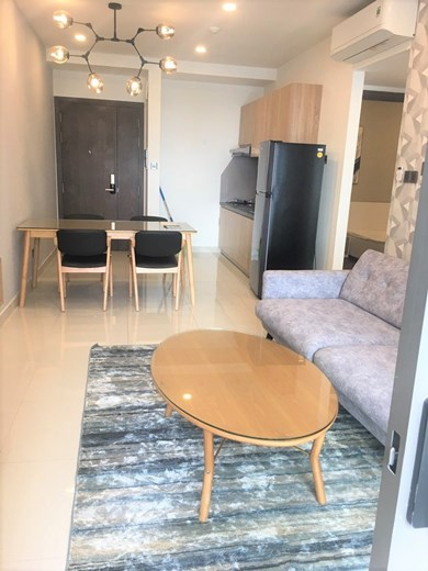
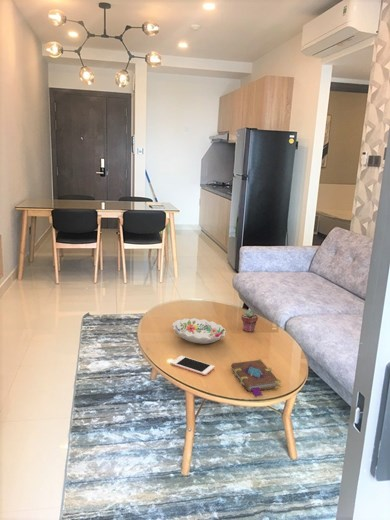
+ book [230,358,282,398]
+ cell phone [170,355,215,376]
+ decorative bowl [171,317,227,345]
+ potted succulent [240,309,259,333]
